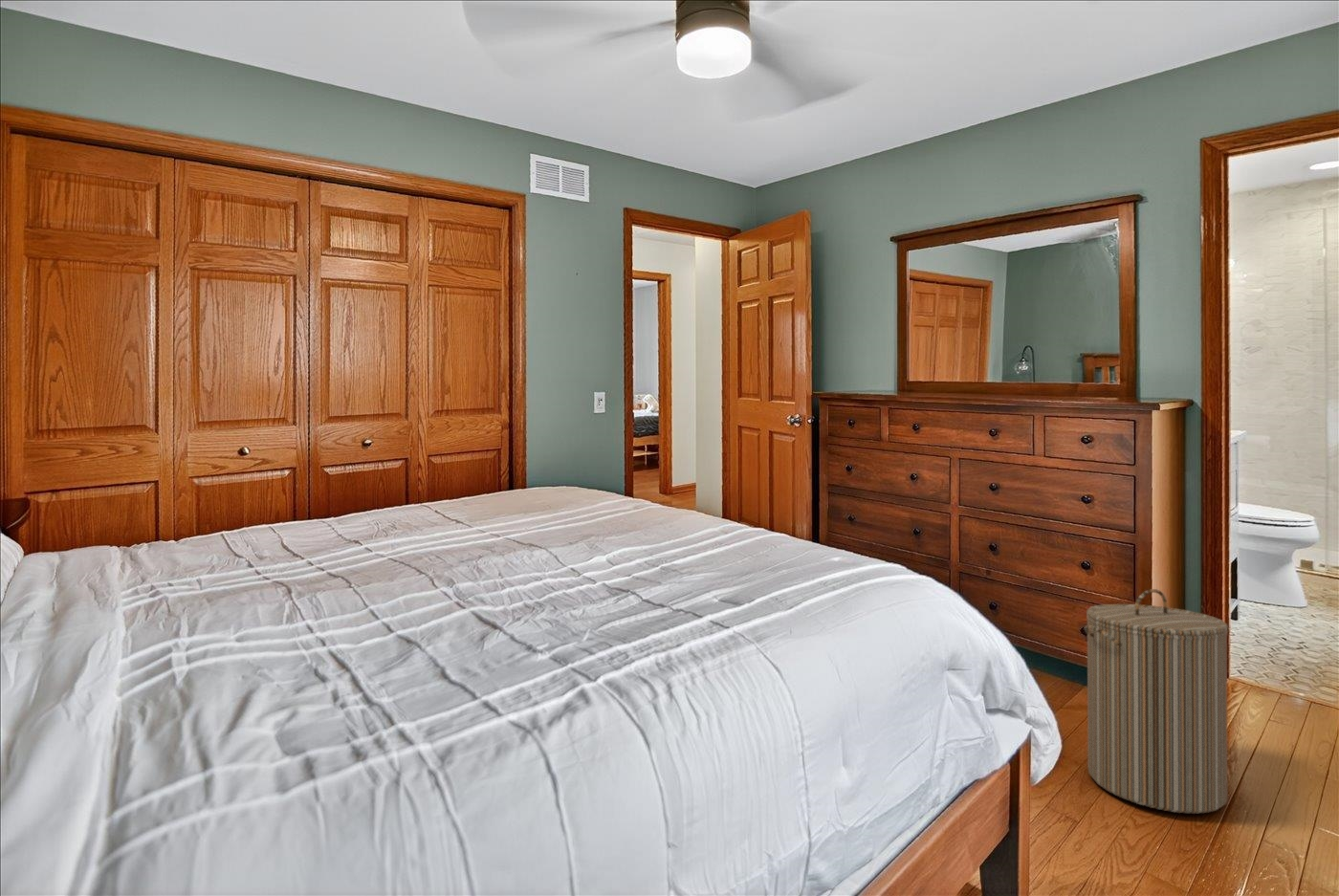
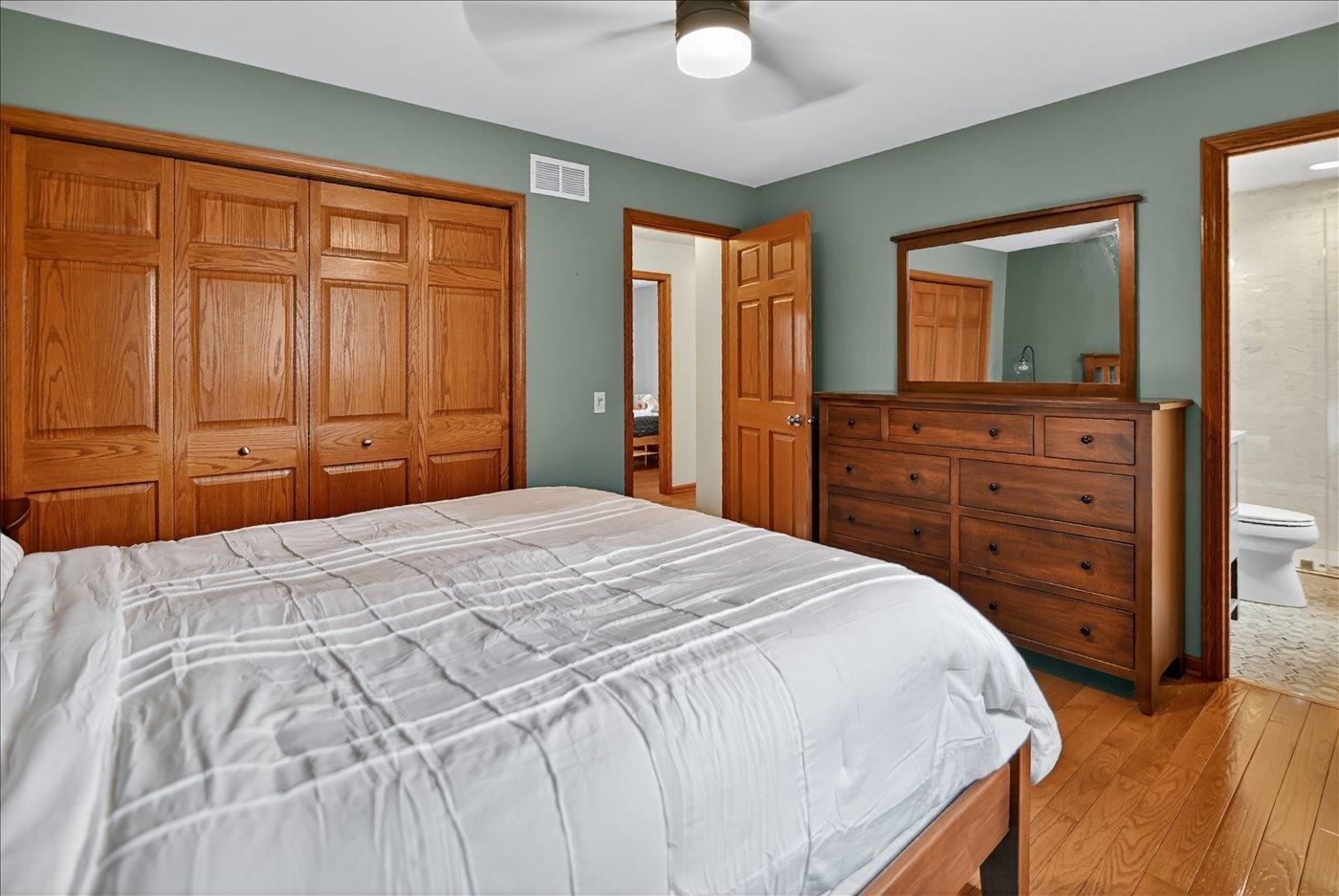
- laundry hamper [1084,588,1229,815]
